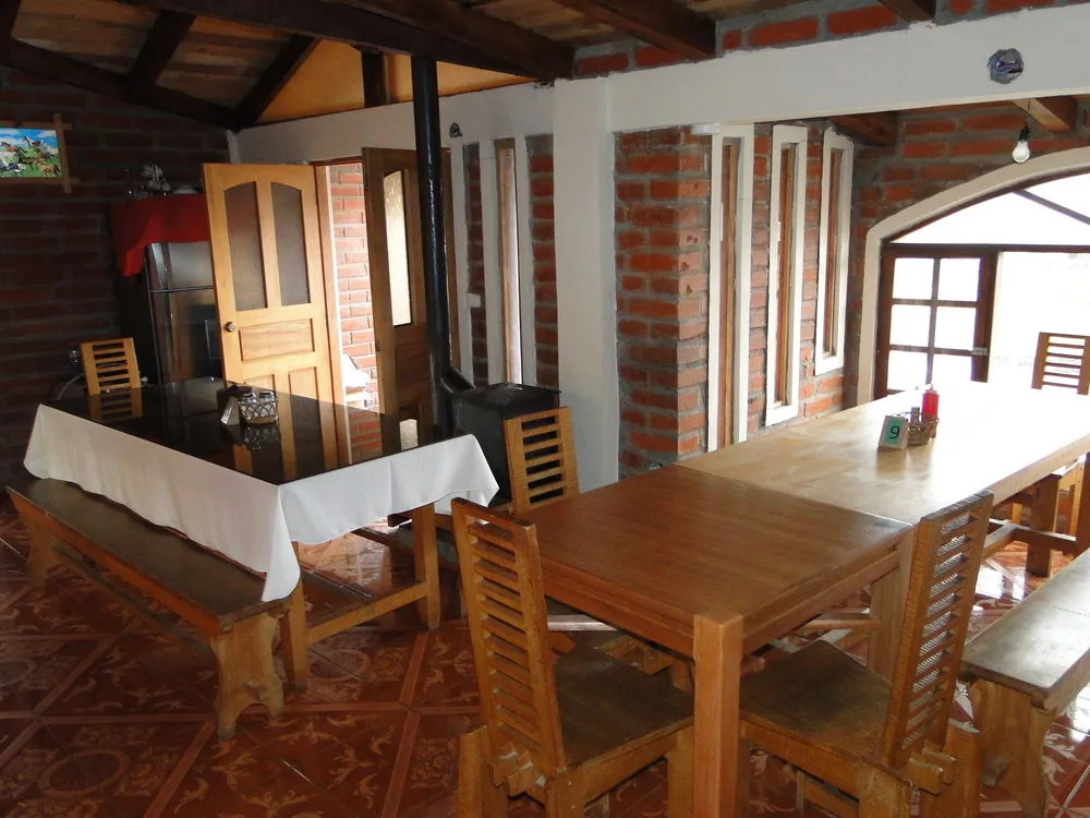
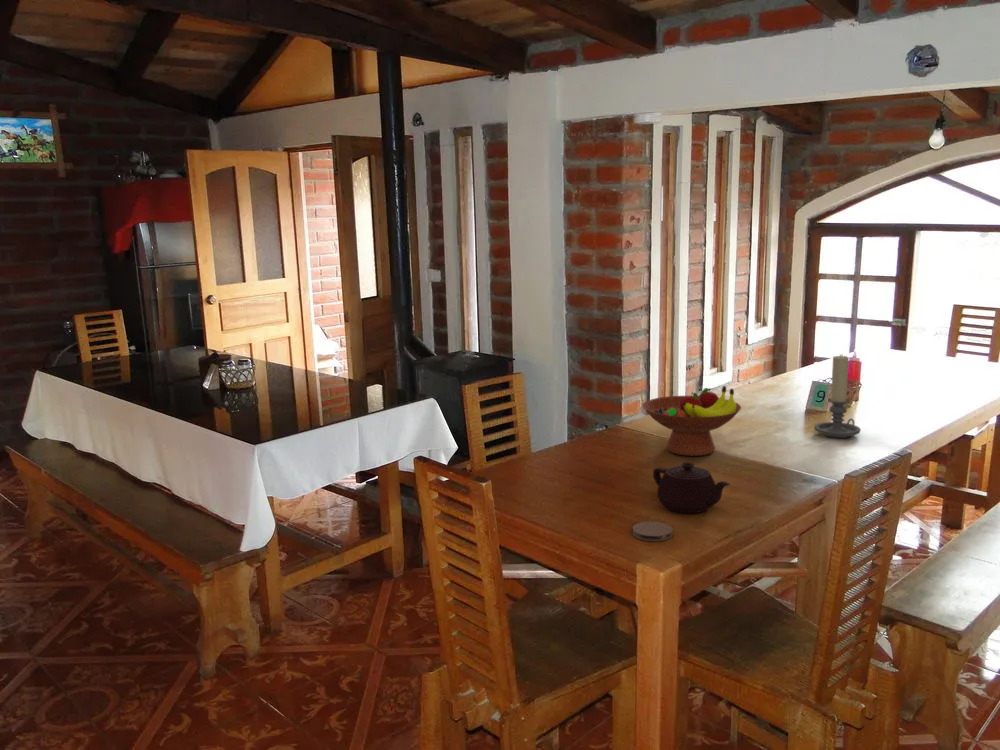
+ fruit bowl [642,385,742,457]
+ candle holder [813,355,862,439]
+ coaster [632,521,674,542]
+ teapot [652,461,730,514]
